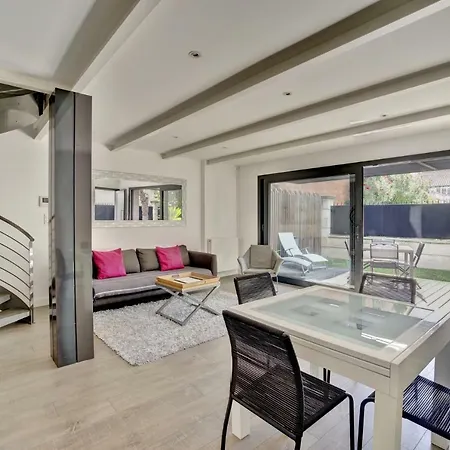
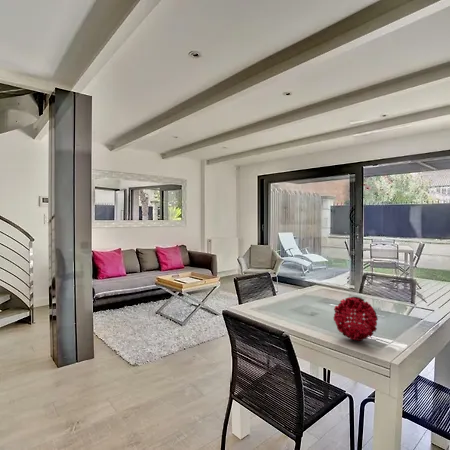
+ decorative ball [333,296,379,342]
